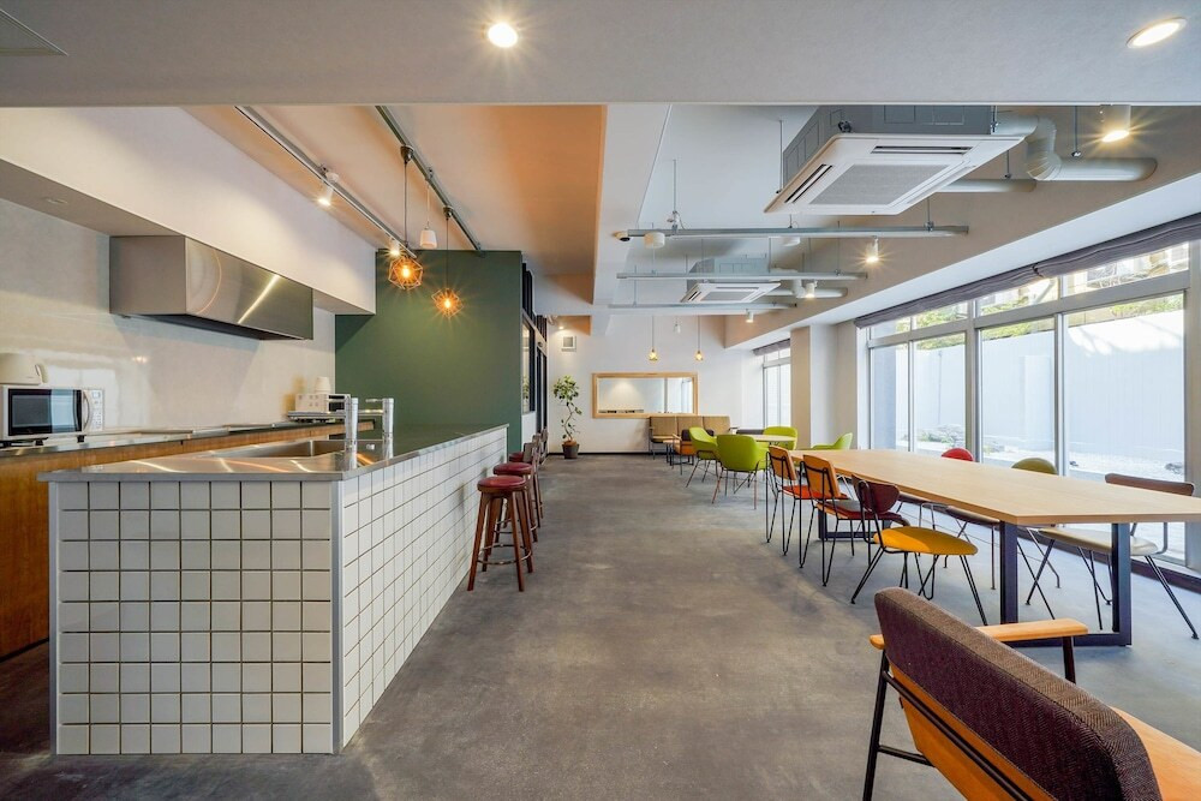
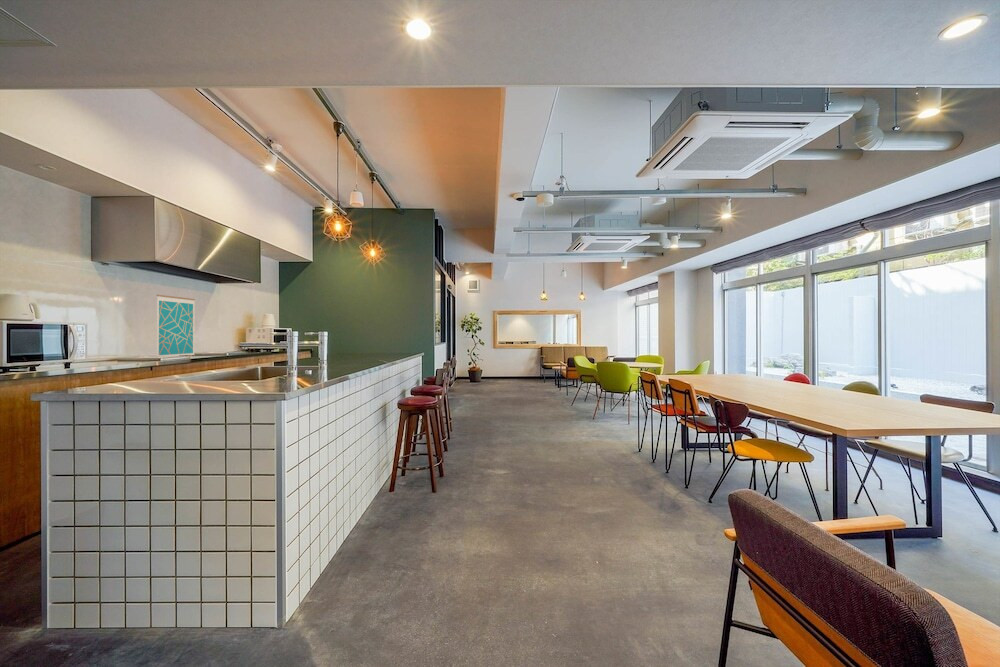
+ wall art [156,294,196,357]
